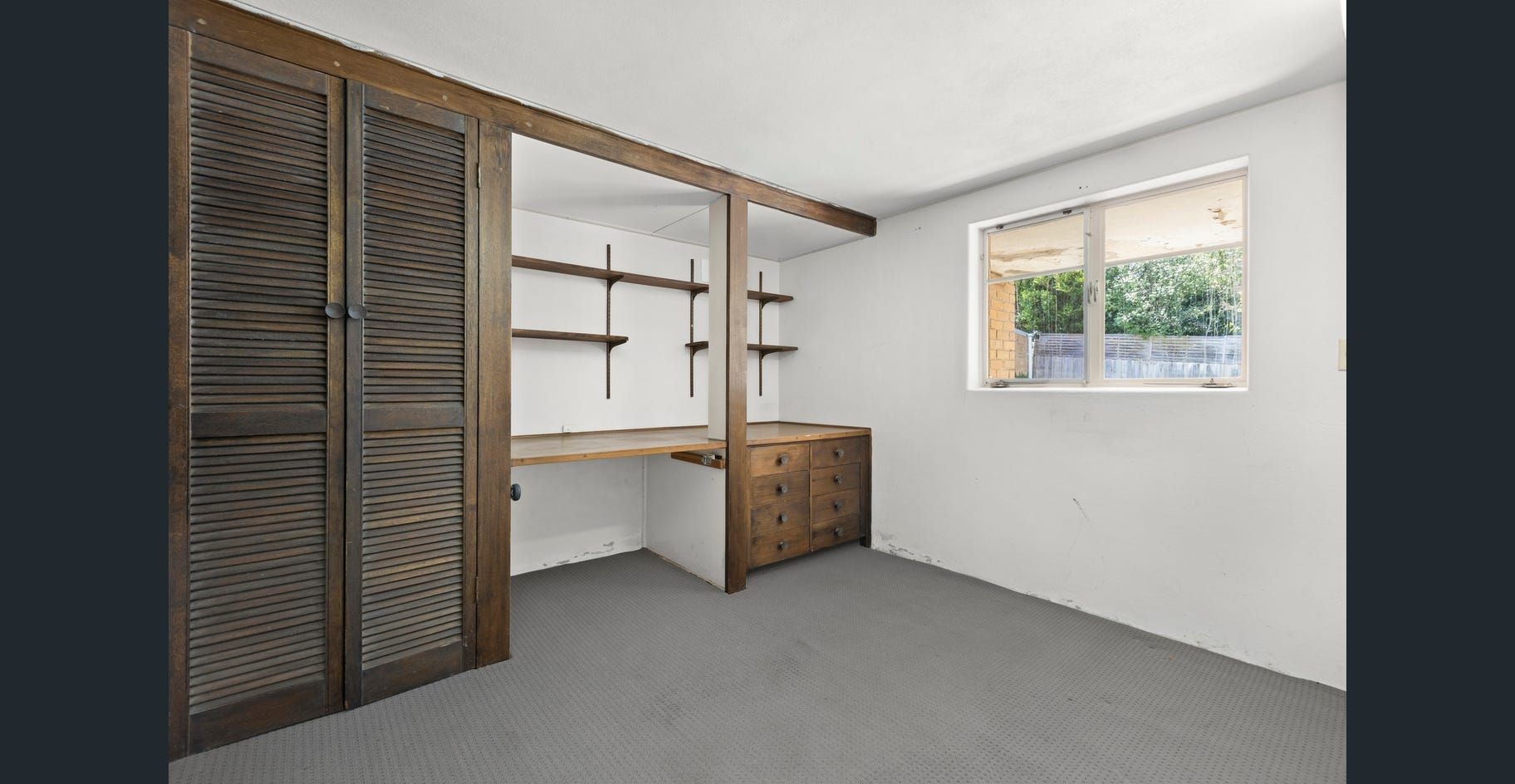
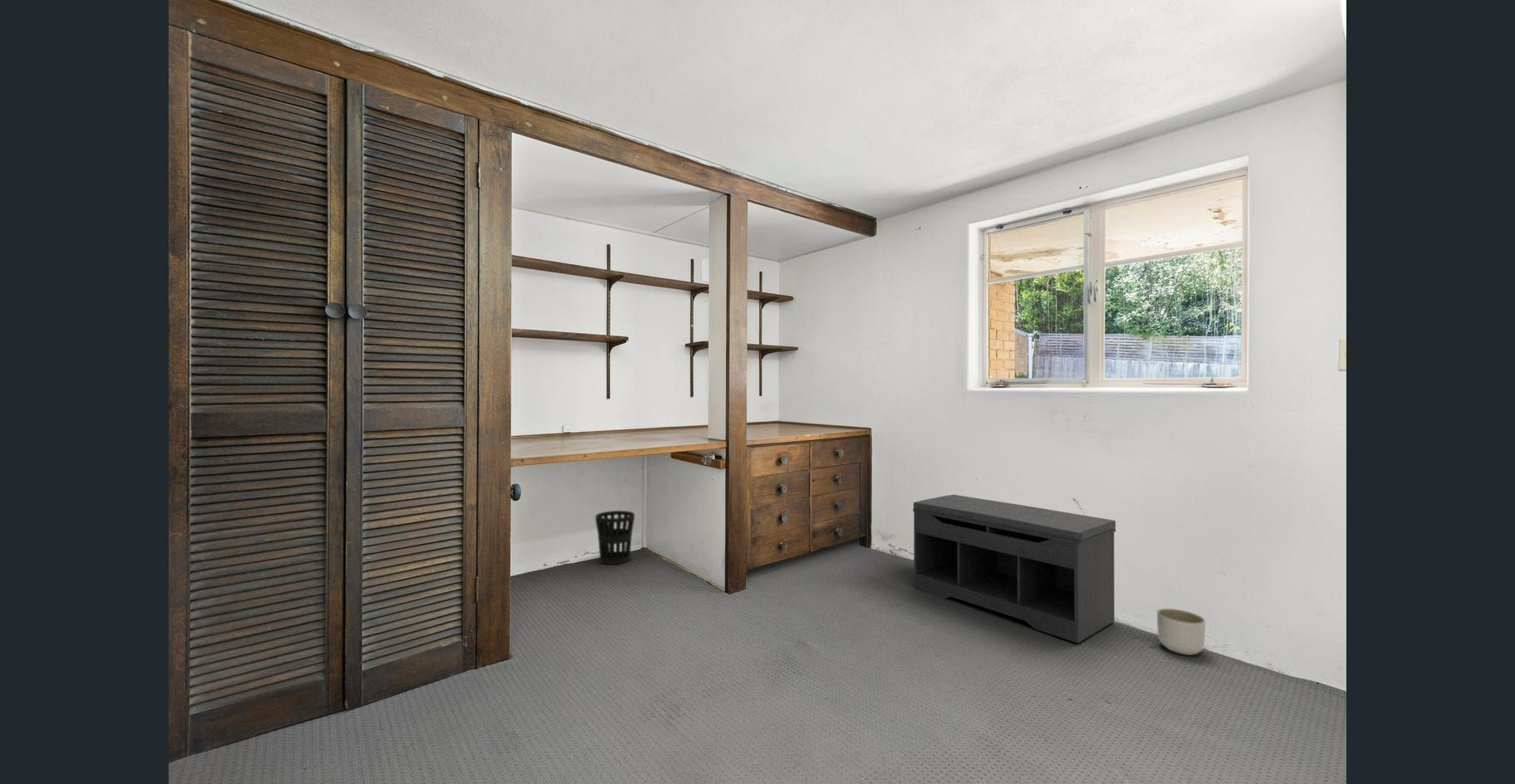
+ wastebasket [595,510,635,566]
+ planter [1156,608,1206,656]
+ bench [912,494,1116,644]
